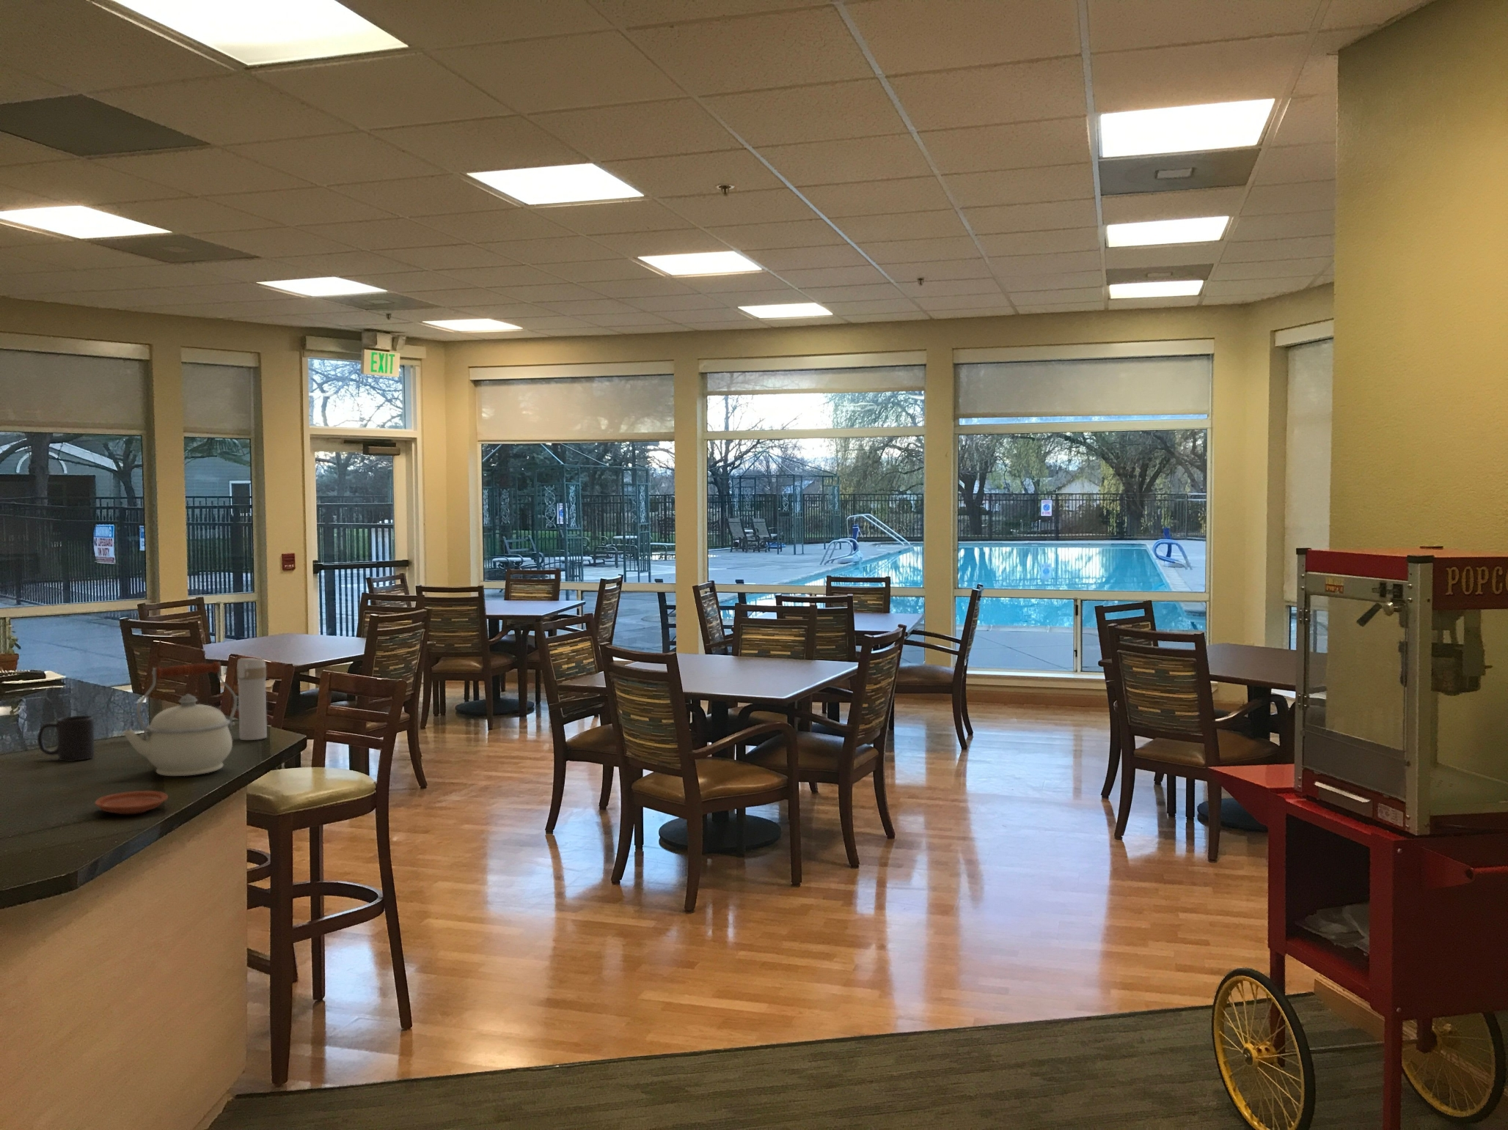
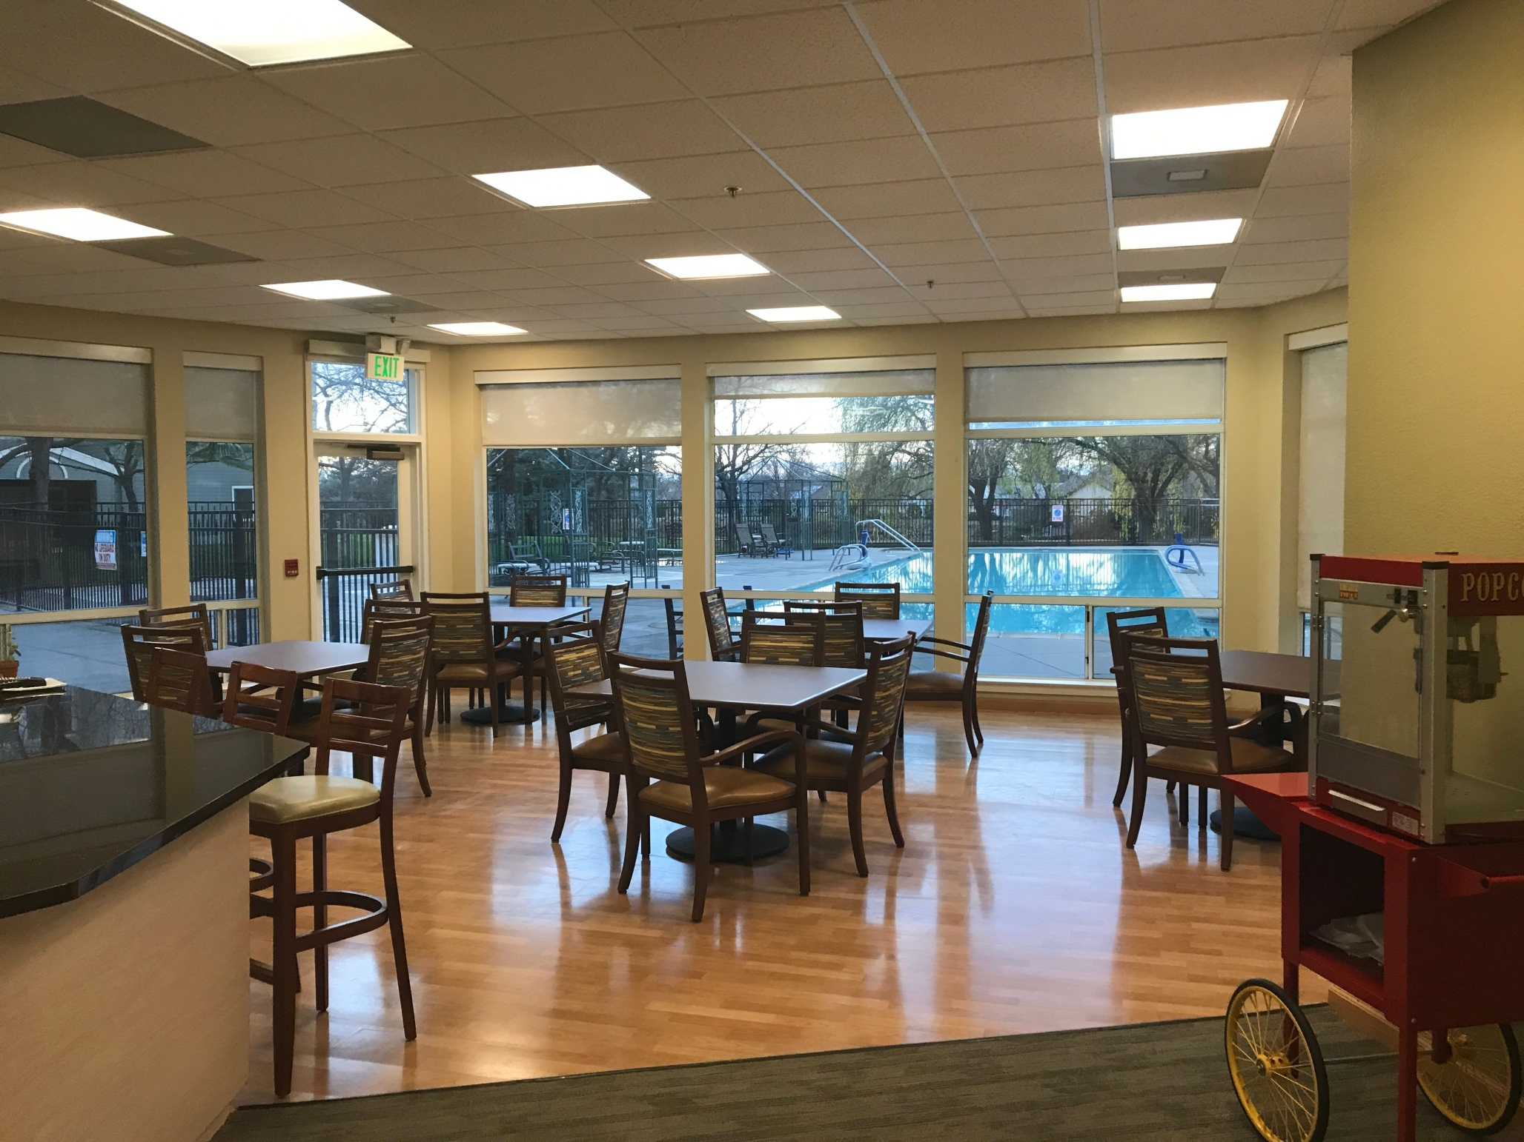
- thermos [236,658,267,741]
- mug [37,716,95,762]
- plate [94,791,169,815]
- kettle [122,661,237,776]
